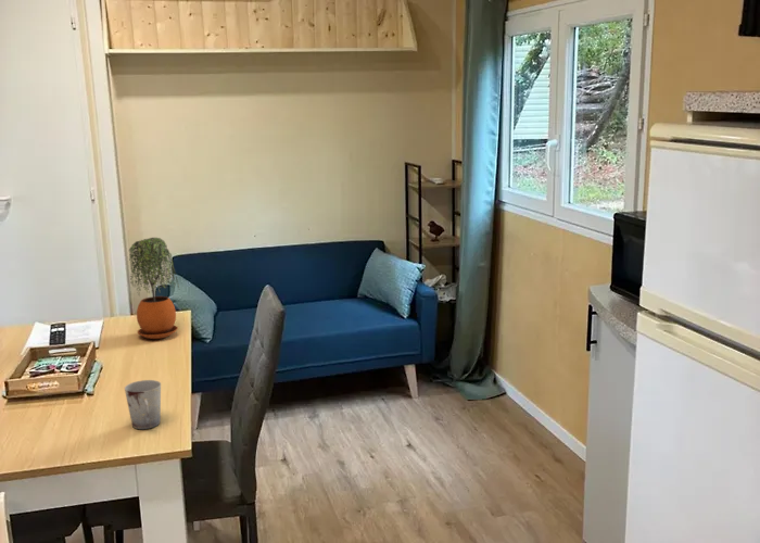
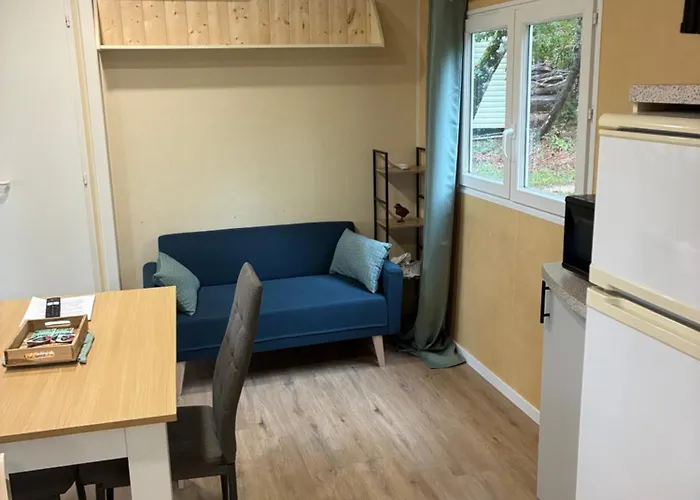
- potted plant [128,237,180,340]
- cup [124,379,162,430]
